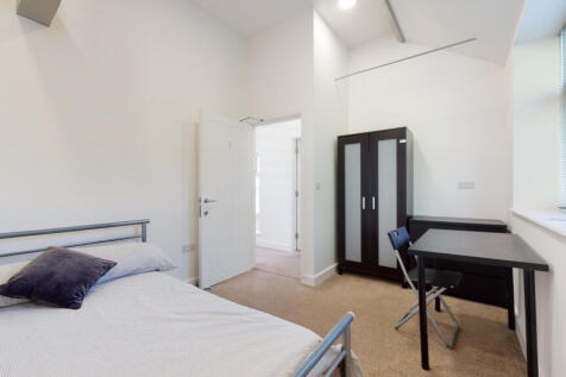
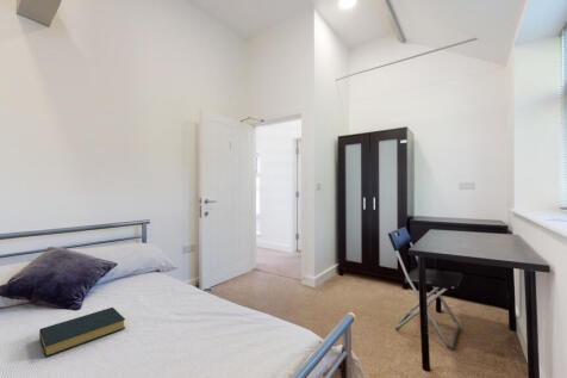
+ hardback book [38,306,126,359]
